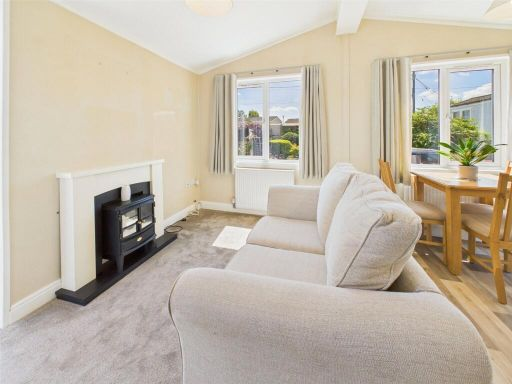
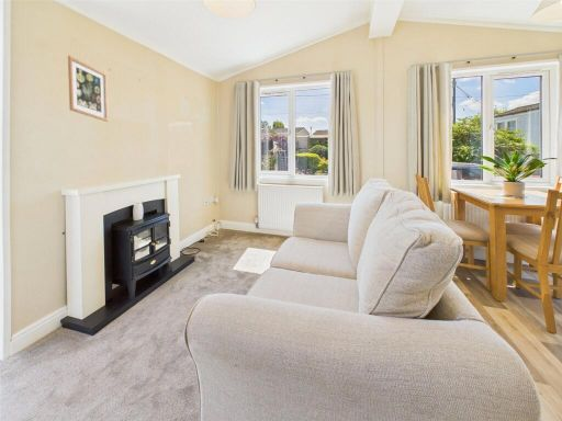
+ wall art [67,55,110,123]
